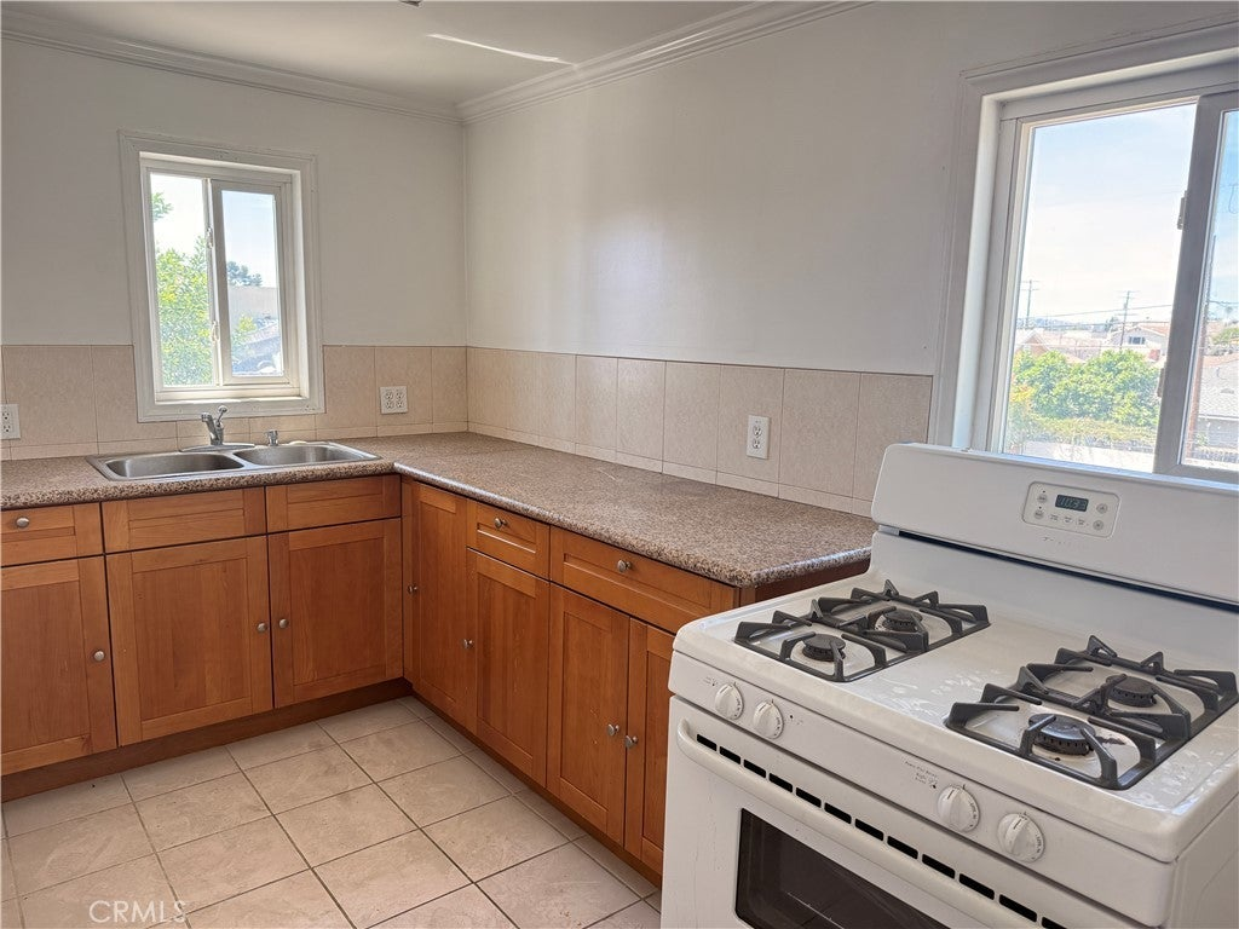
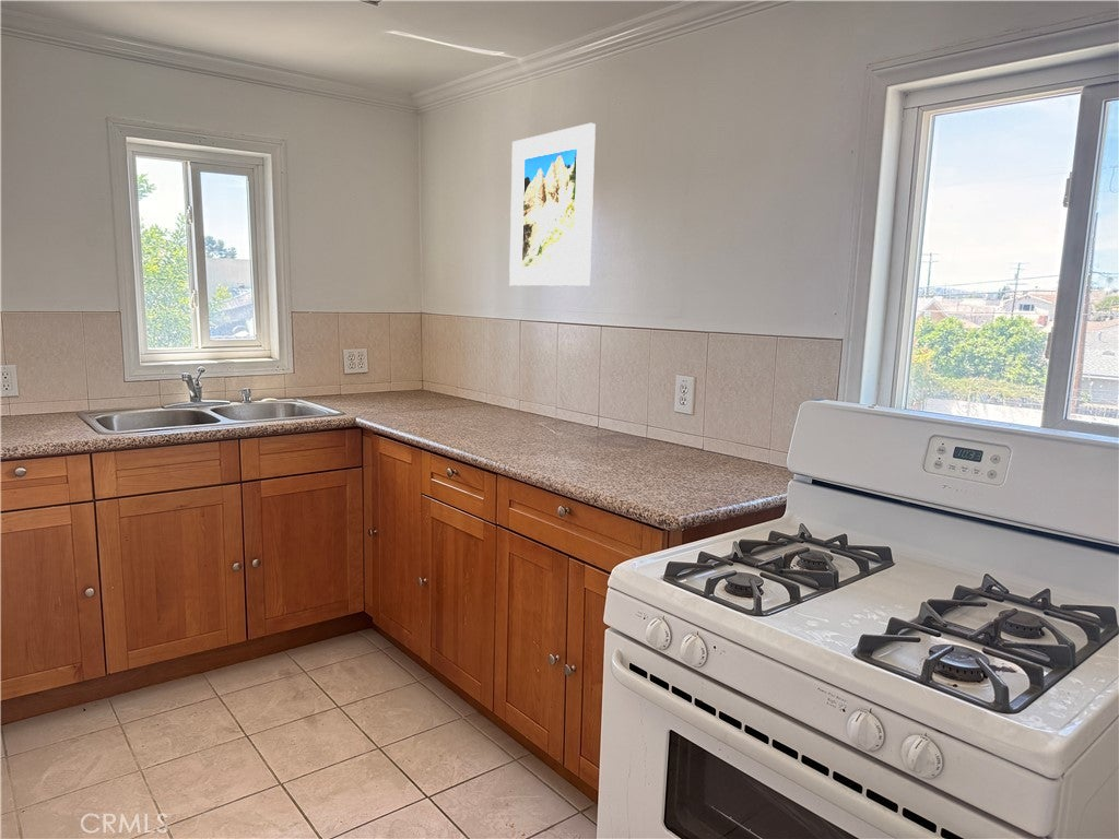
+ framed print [508,122,597,287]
